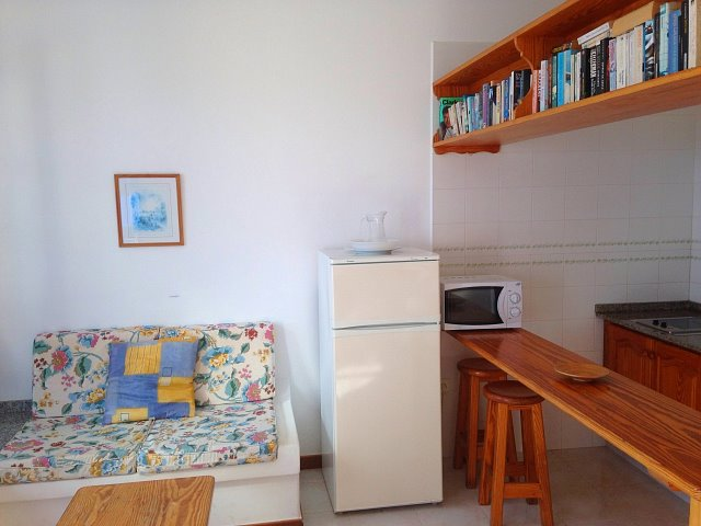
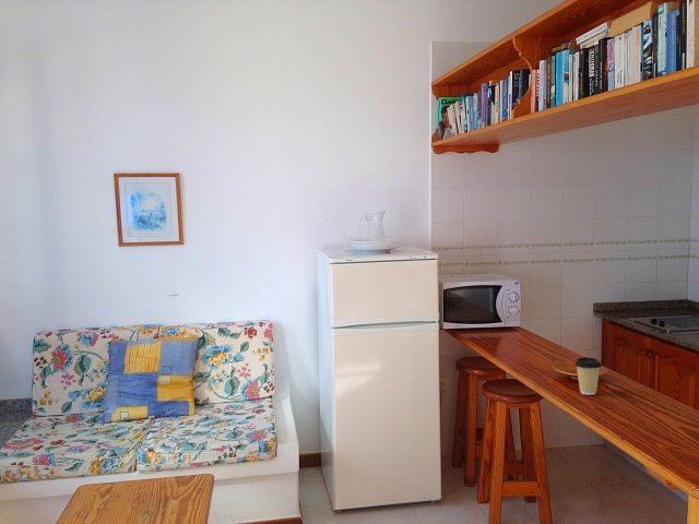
+ coffee cup [573,356,603,396]
